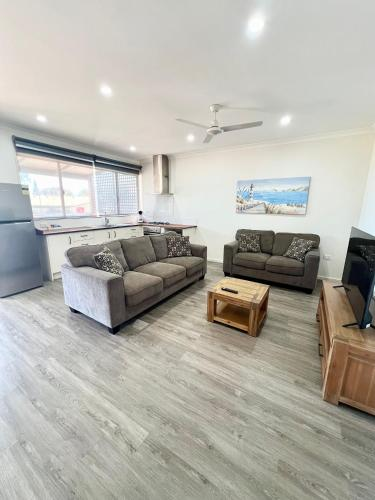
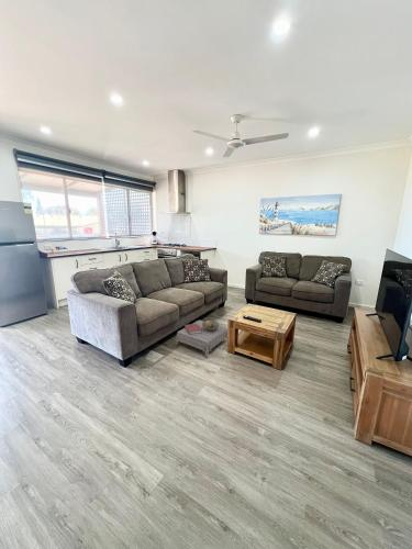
+ ottoman [175,320,229,359]
